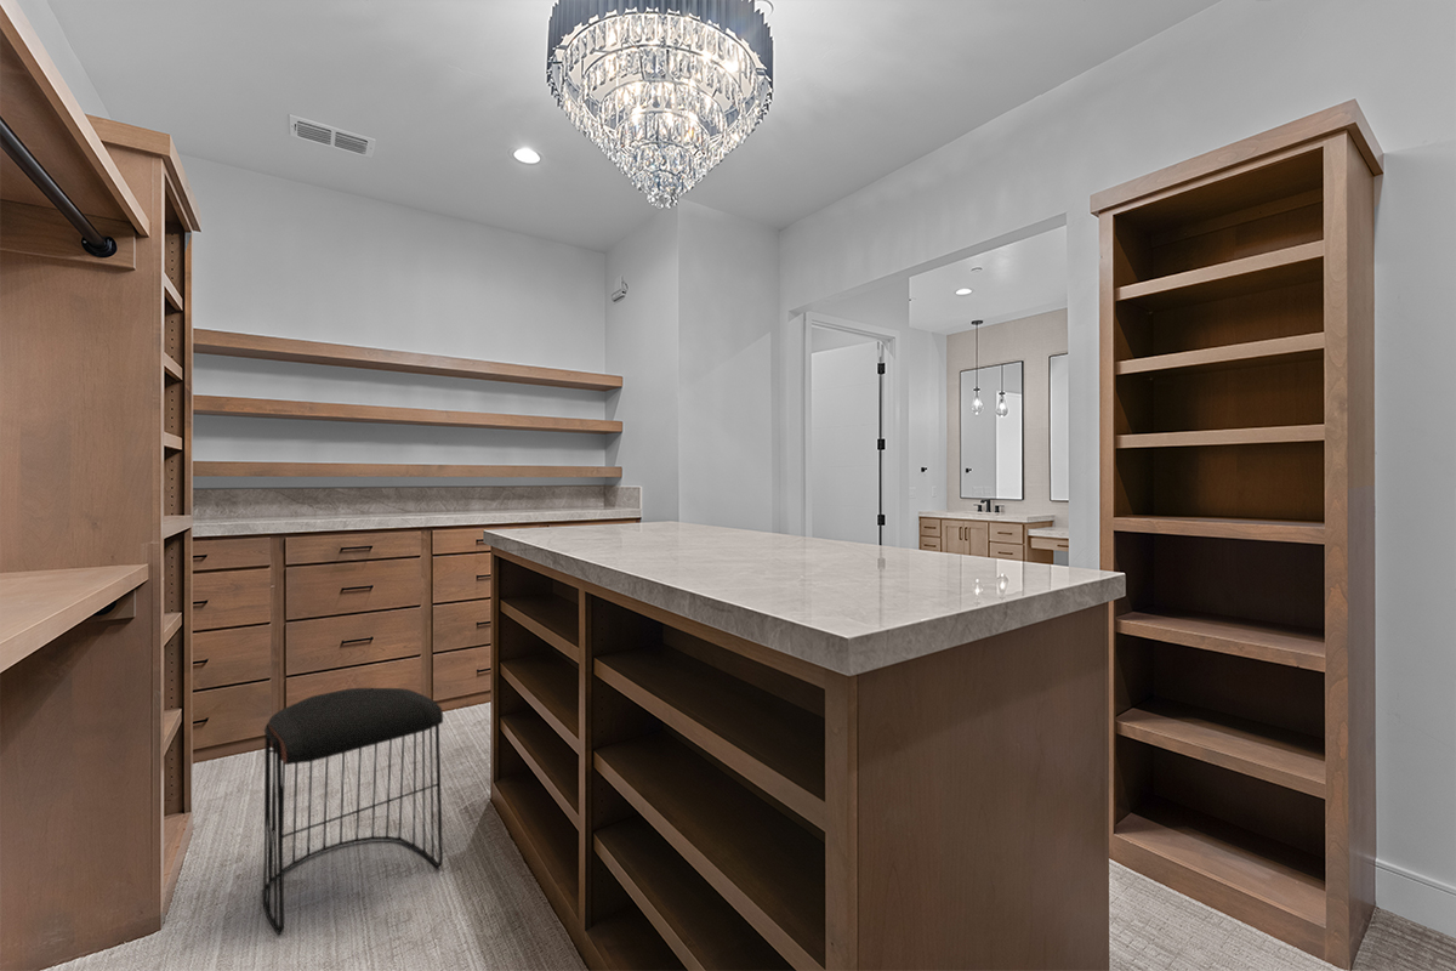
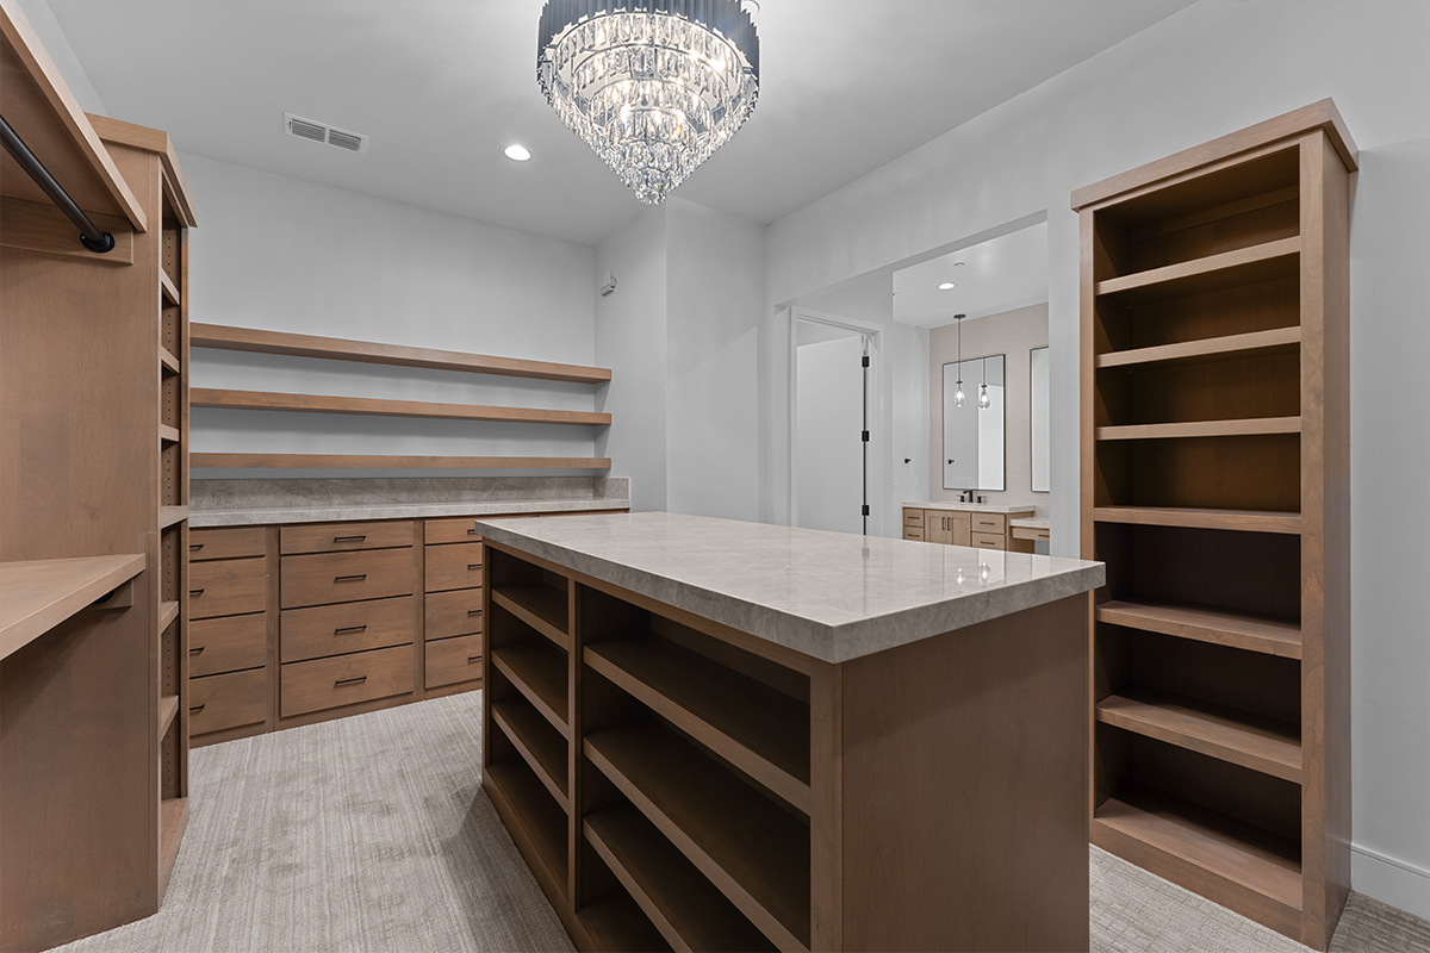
- stool [261,687,444,936]
